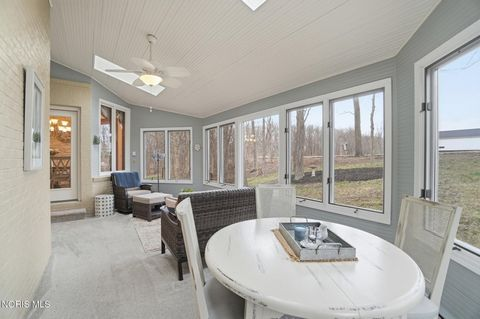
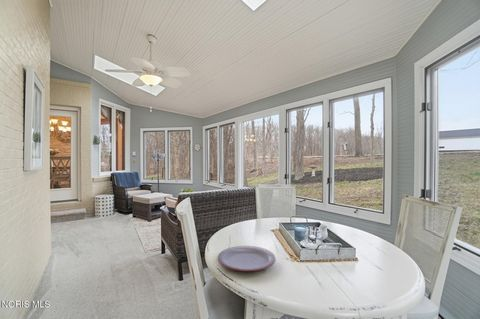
+ plate [217,245,277,272]
